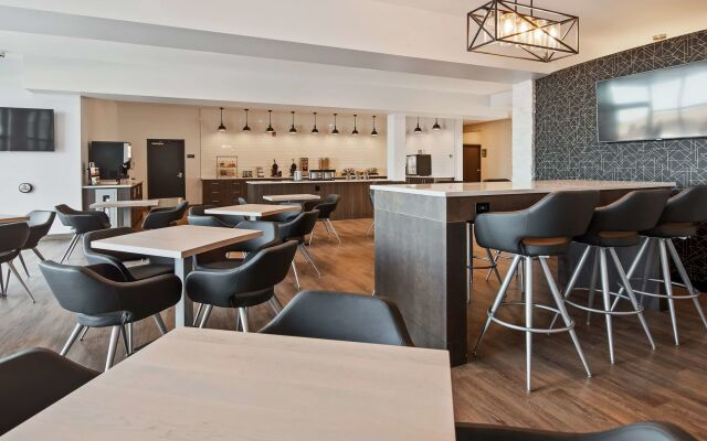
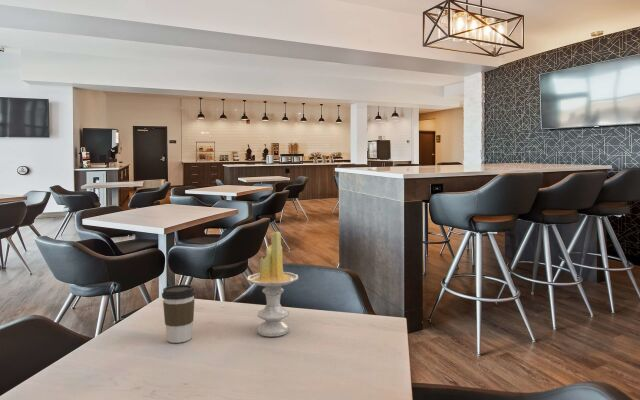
+ candle [246,231,299,338]
+ coffee cup [161,284,196,344]
